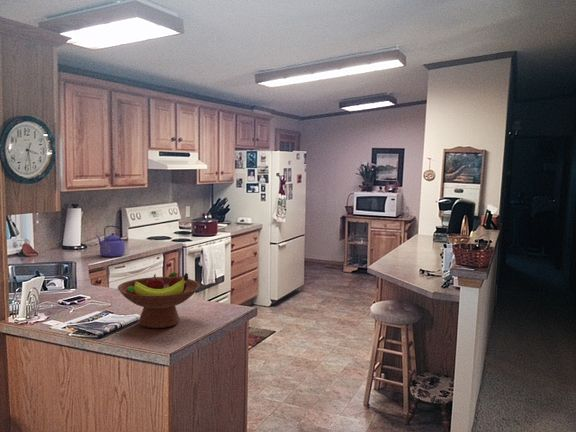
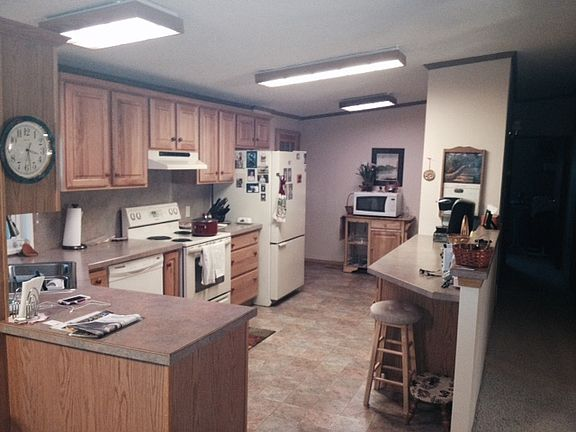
- fruit bowl [117,272,201,329]
- kettle [95,225,126,258]
